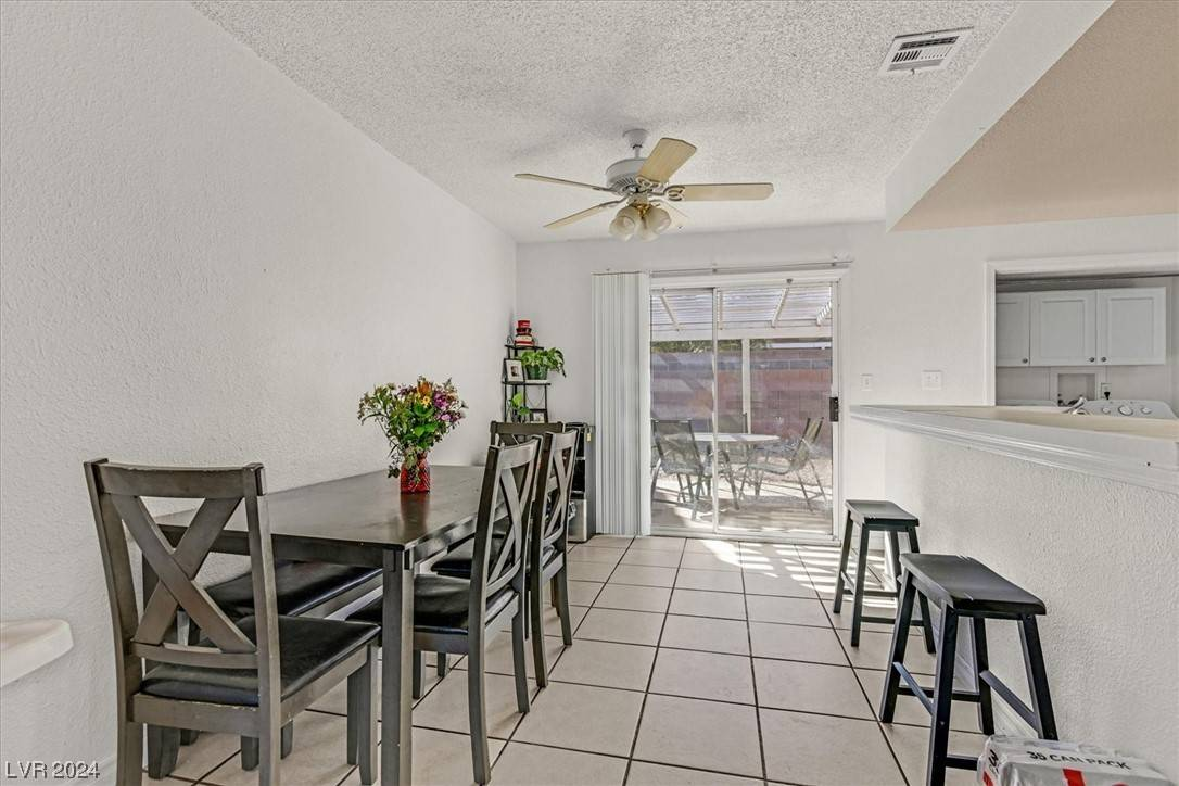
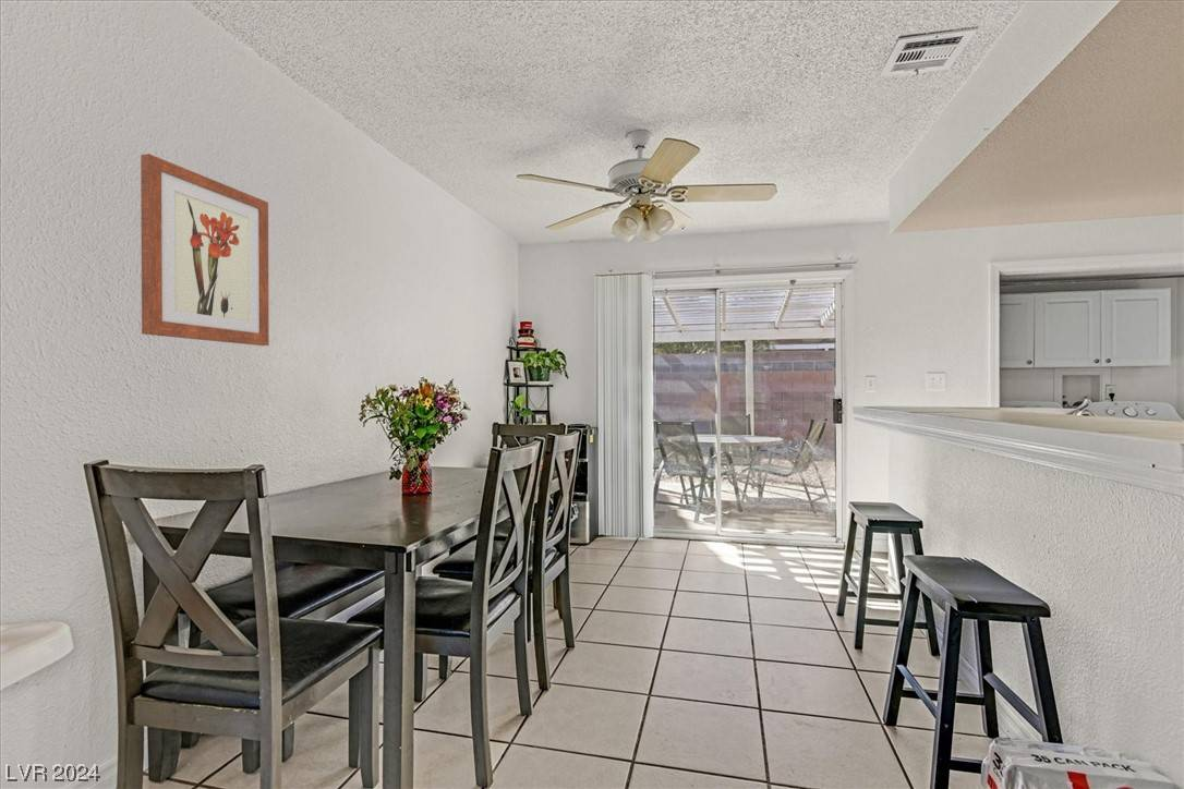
+ wall art [140,153,270,347]
